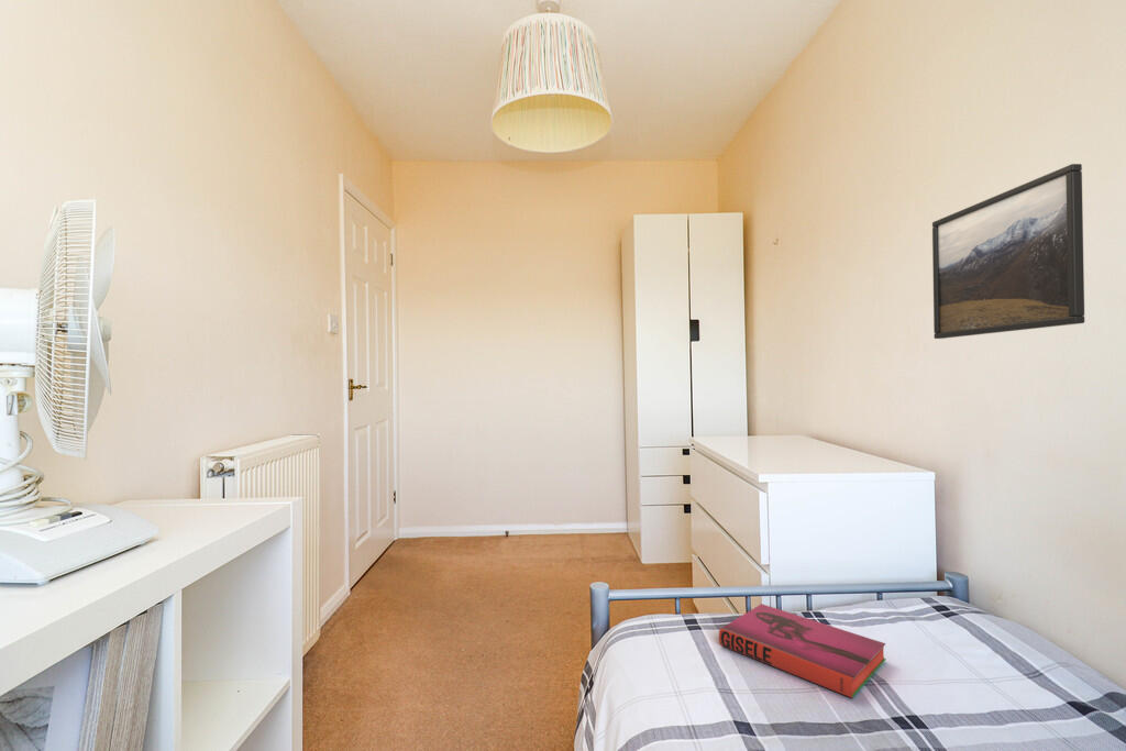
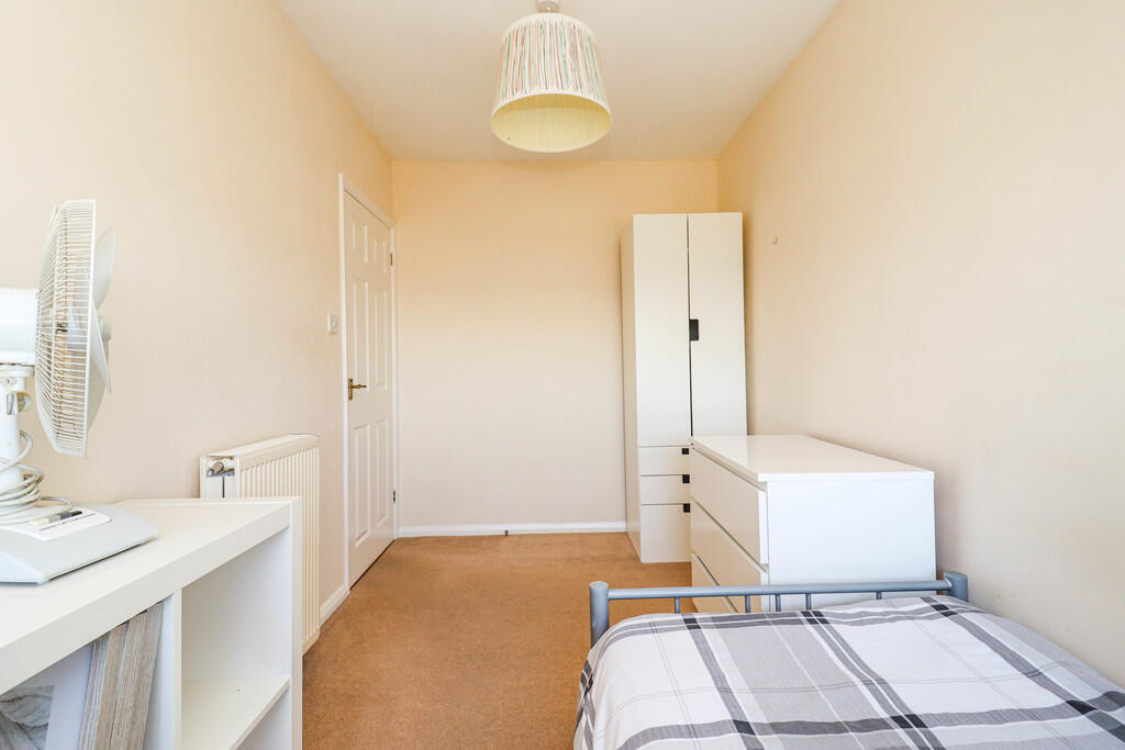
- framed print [931,163,1085,340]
- hardback book [718,603,886,699]
